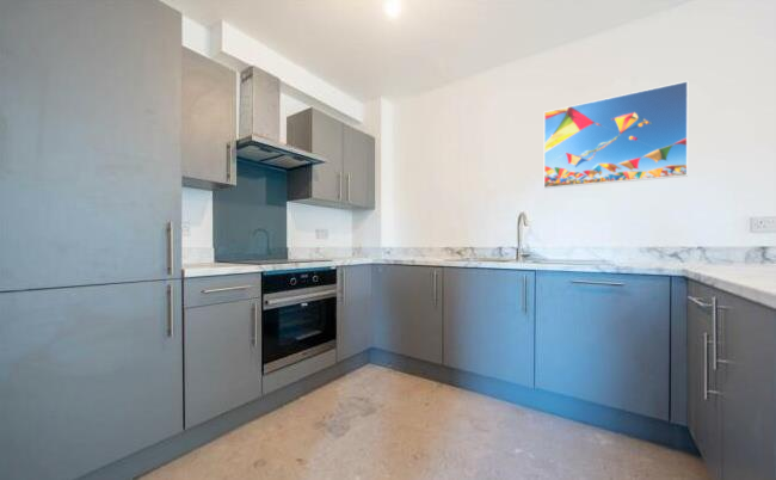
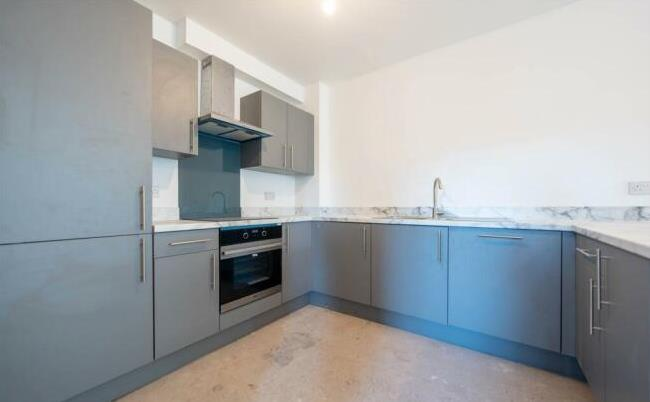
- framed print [543,80,689,190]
